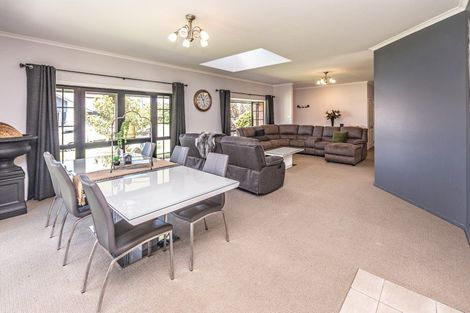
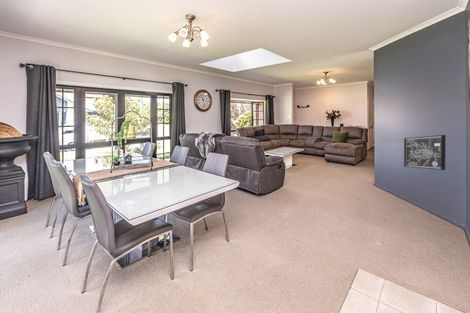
+ wall art [403,134,447,171]
